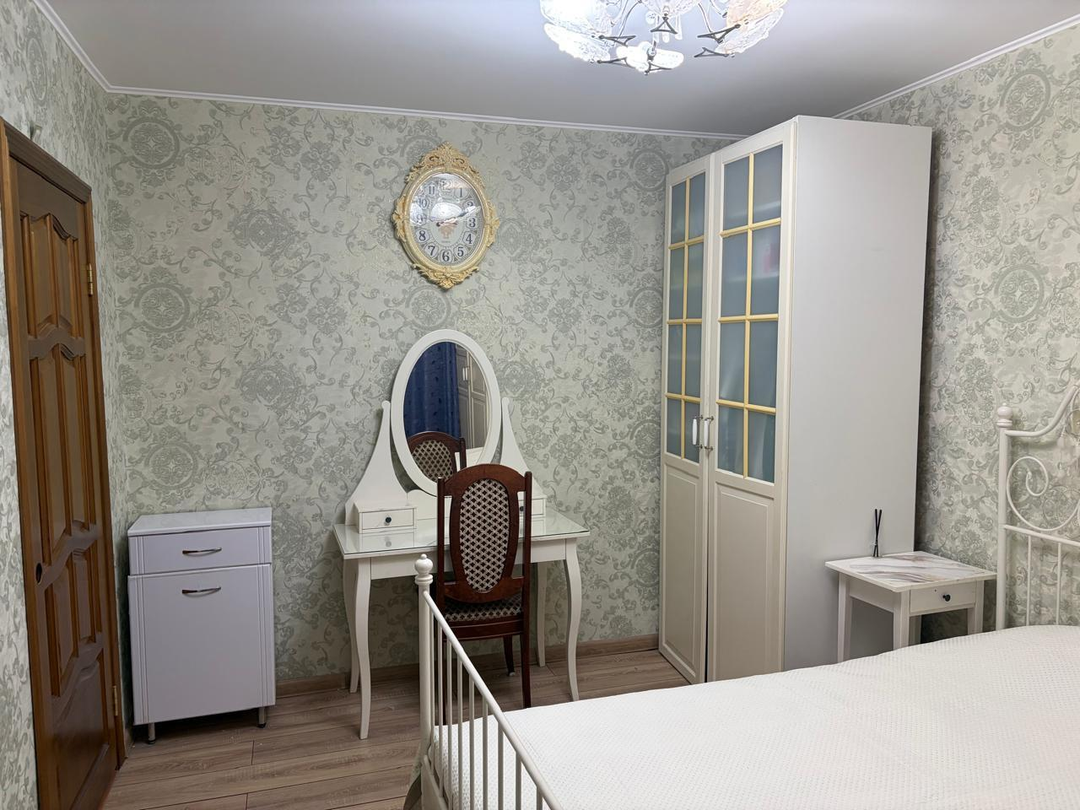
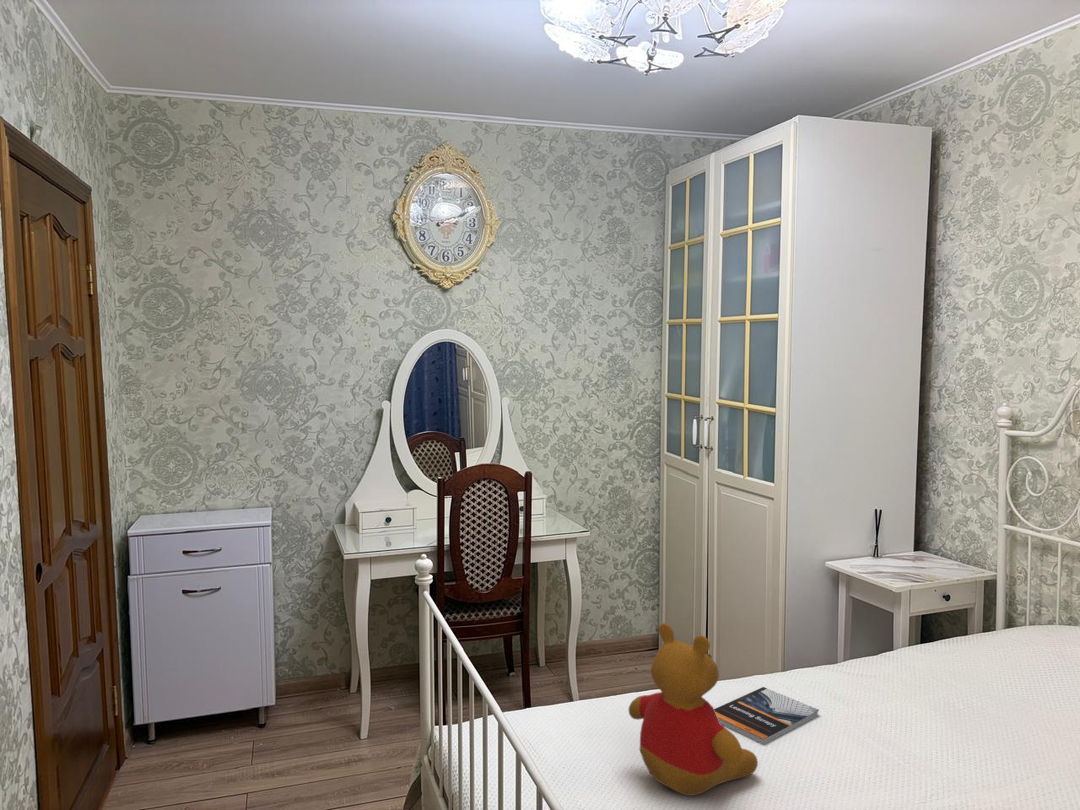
+ teddy bear [628,622,759,797]
+ book [714,686,820,745]
